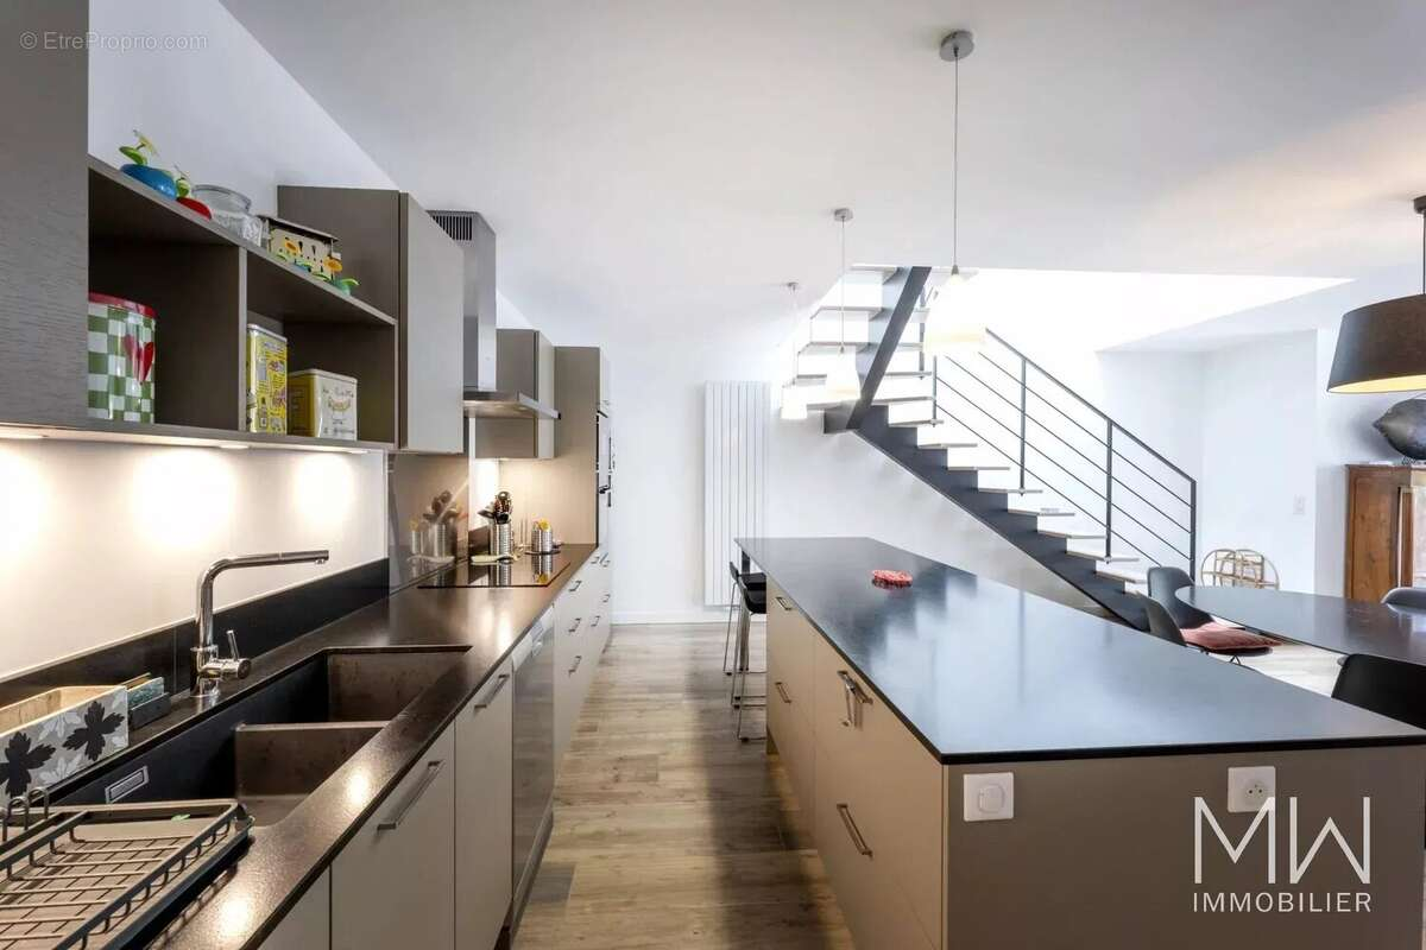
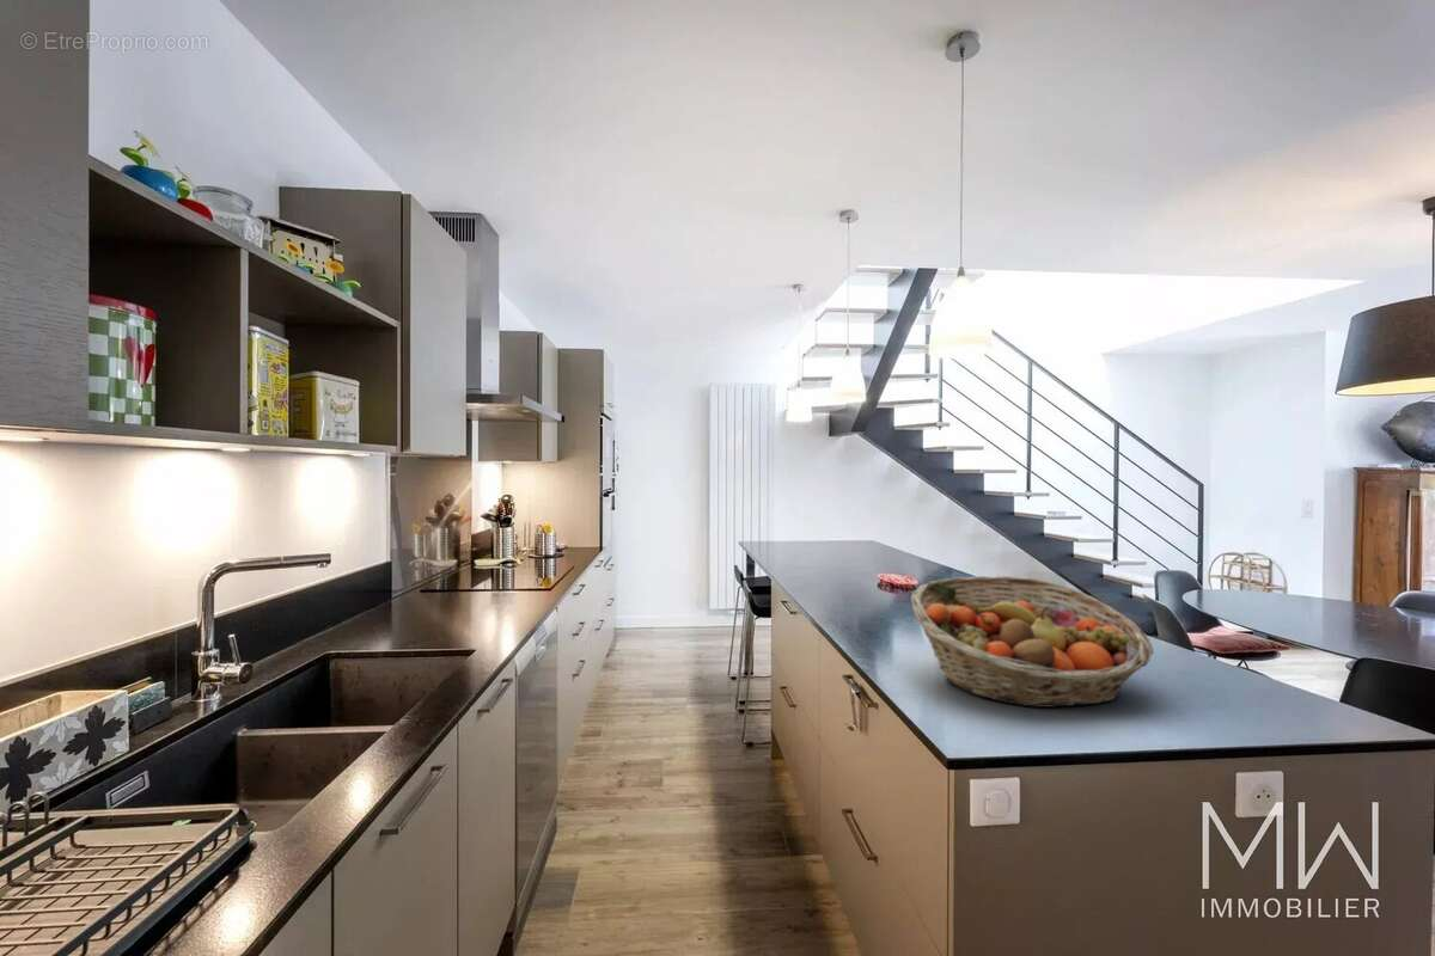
+ fruit basket [910,575,1154,709]
